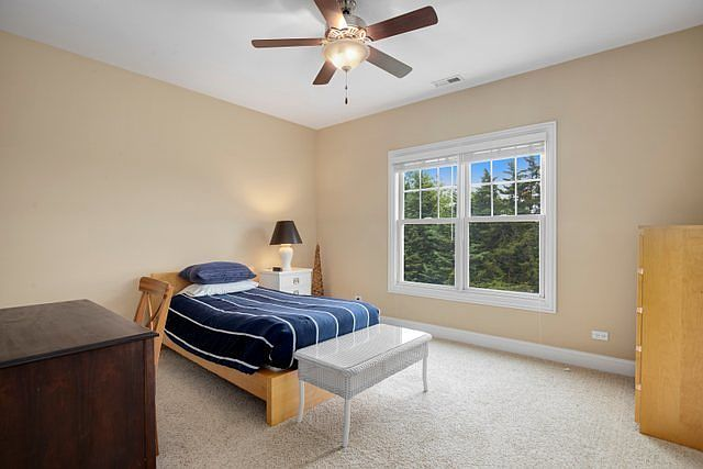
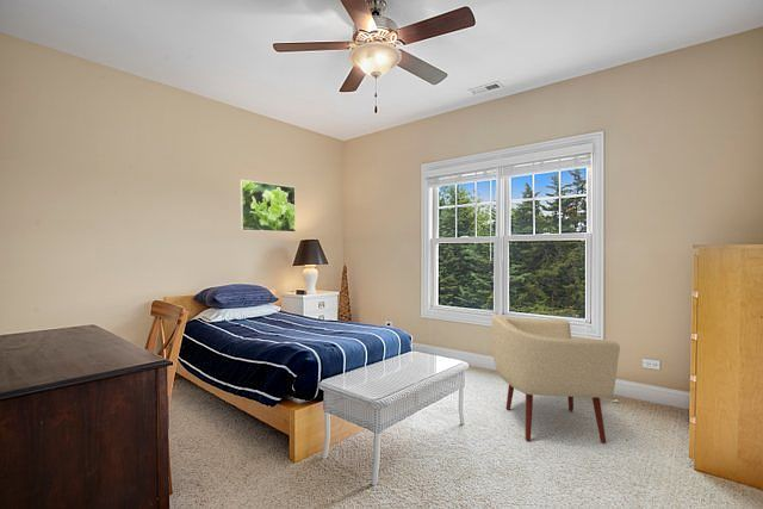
+ armchair [491,314,621,445]
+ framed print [238,179,297,234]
